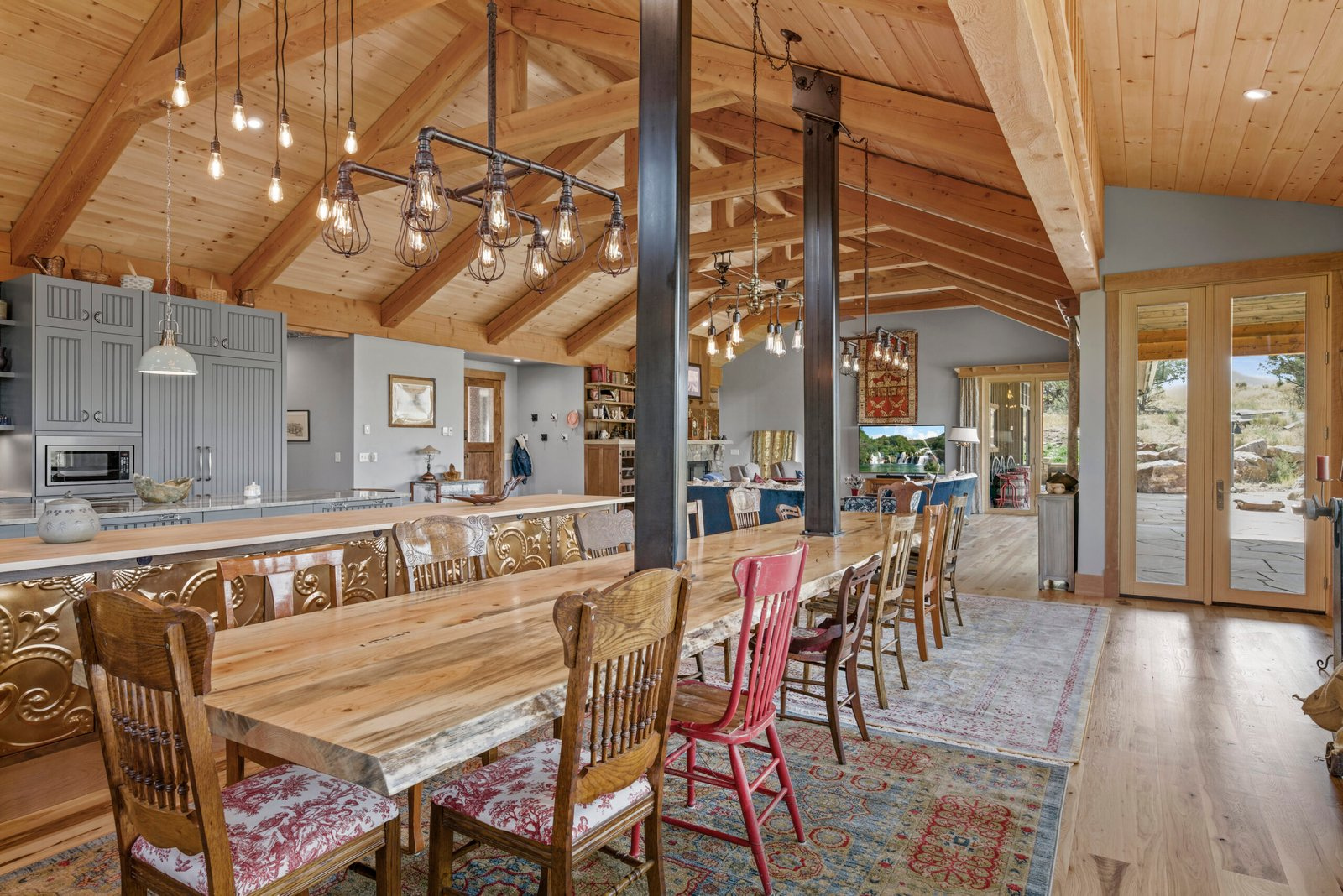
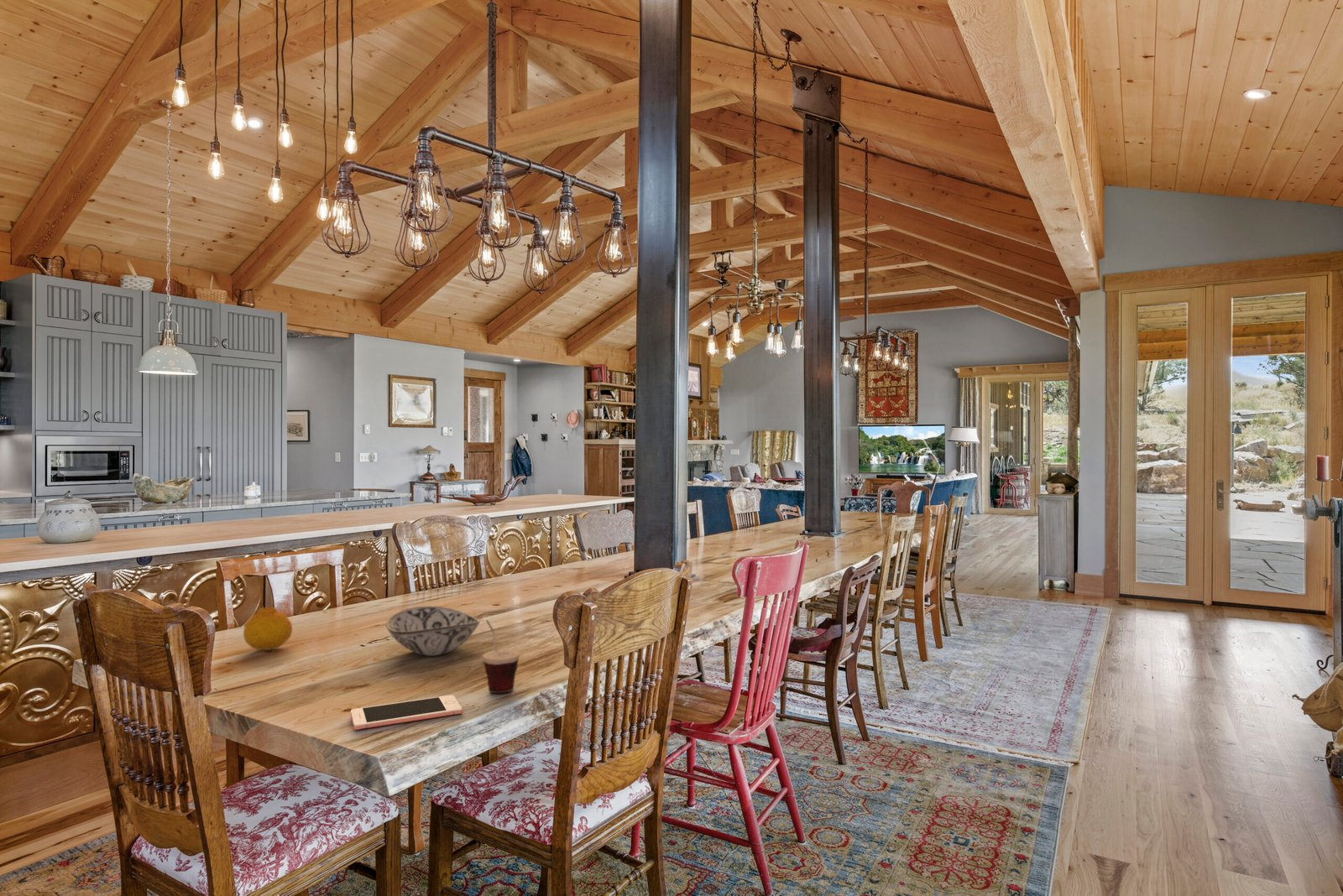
+ decorative bowl [385,605,481,657]
+ cell phone [350,695,462,731]
+ fruit [243,607,293,651]
+ cup [482,619,520,694]
